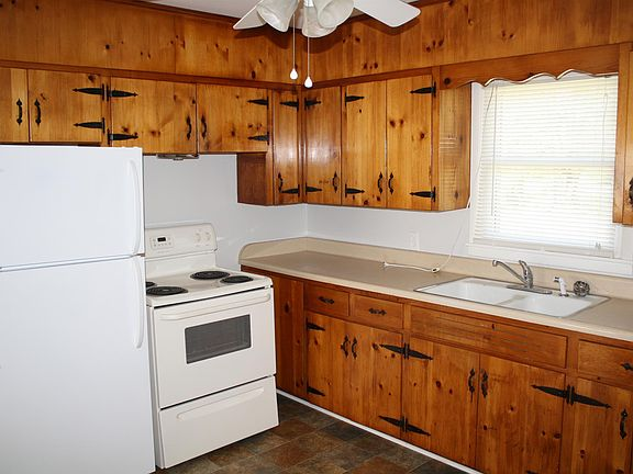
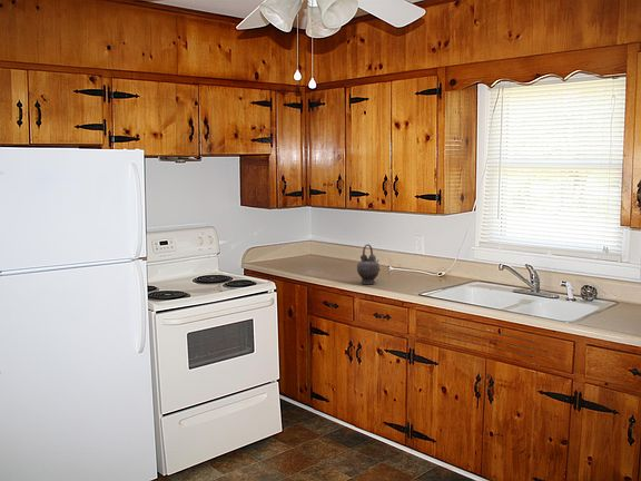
+ teapot [356,243,382,285]
